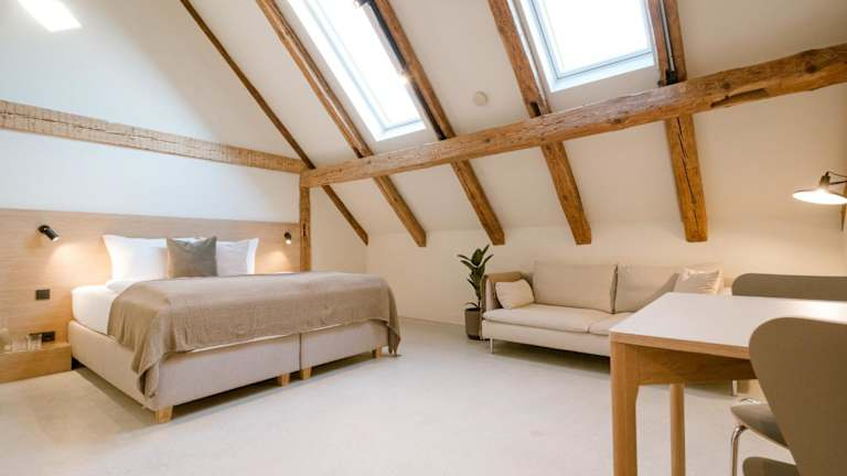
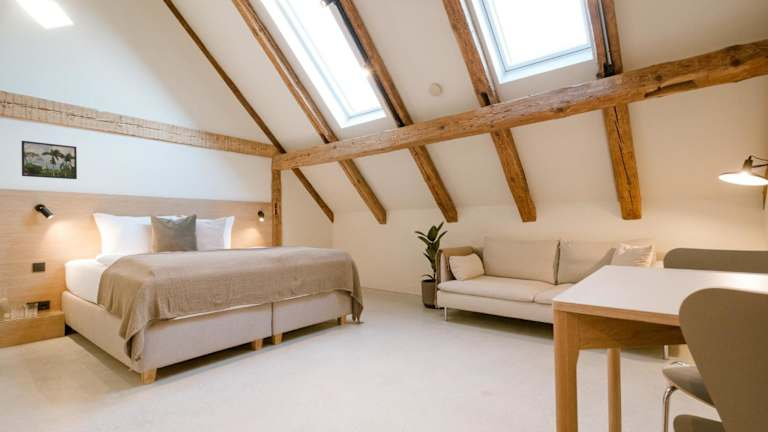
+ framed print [21,140,78,180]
